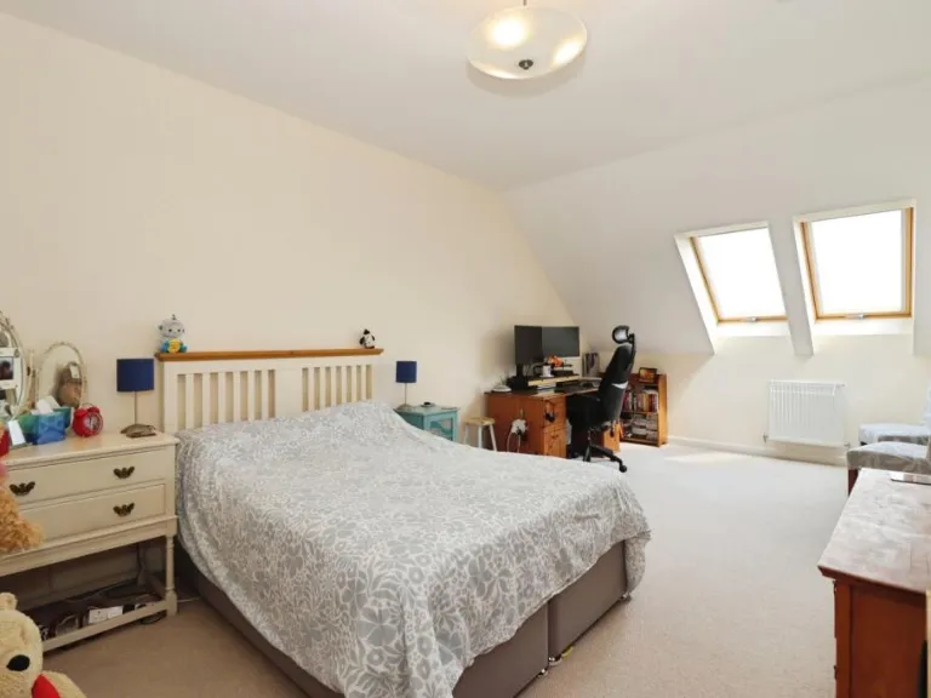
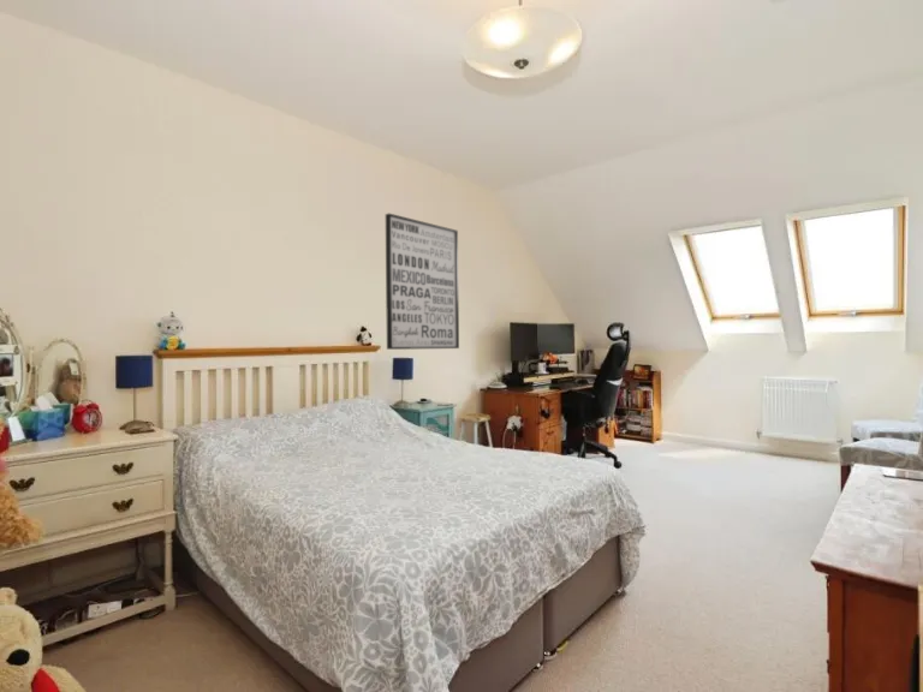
+ wall art [385,213,460,351]
